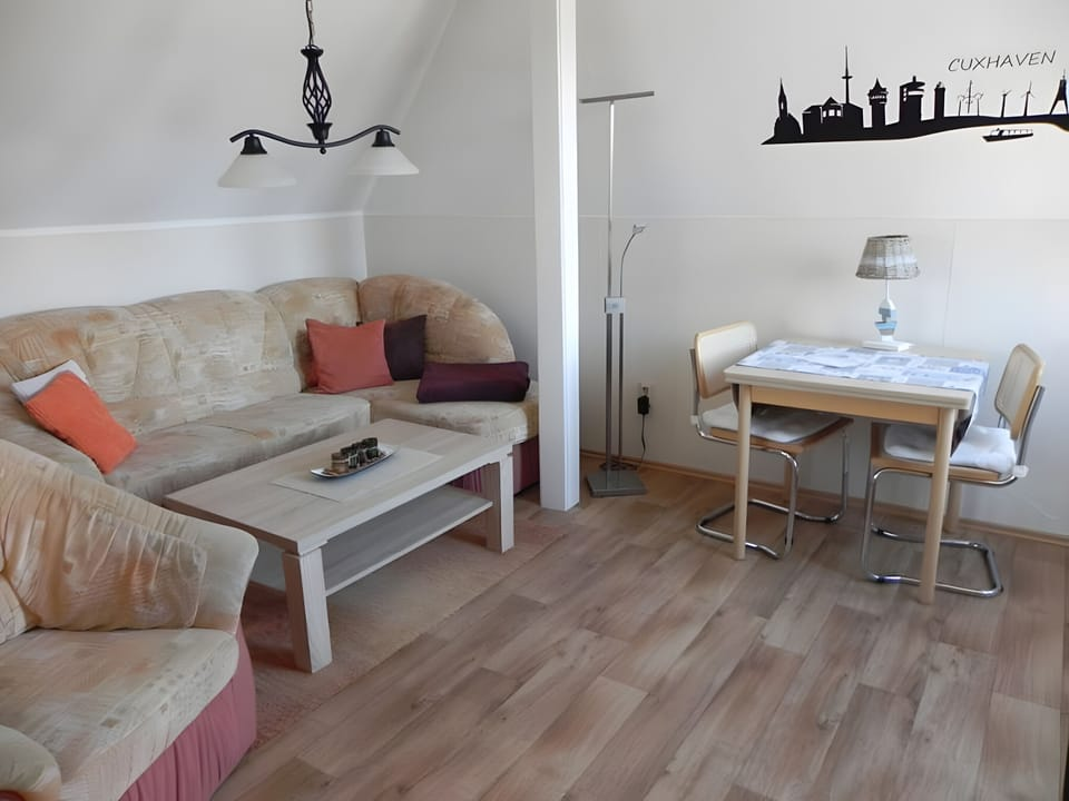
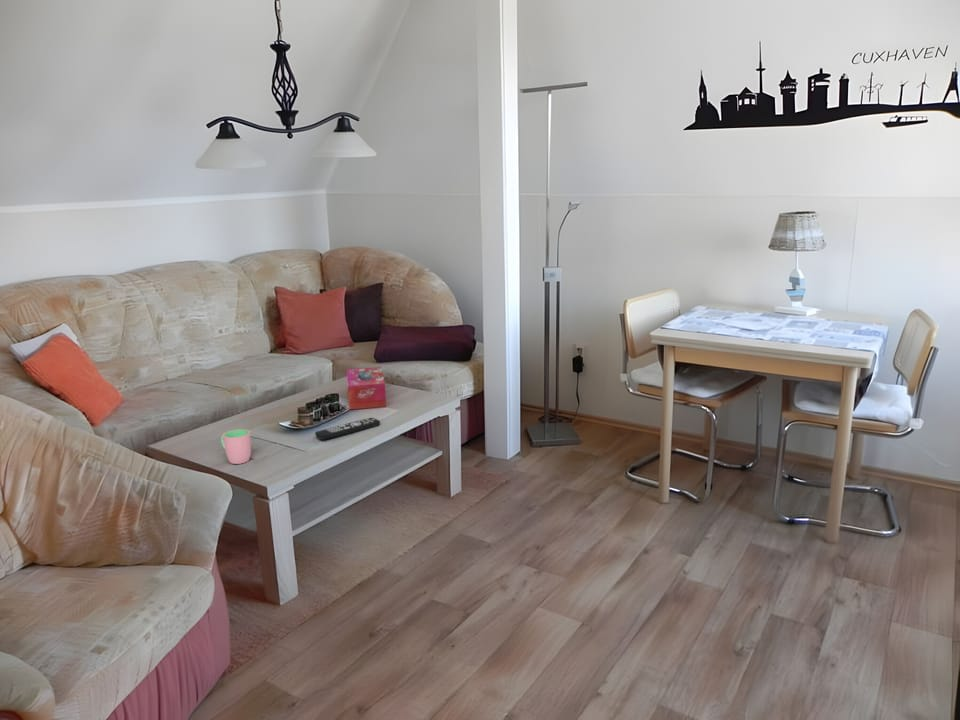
+ remote control [314,417,381,441]
+ cup [220,428,252,465]
+ tissue box [346,366,387,410]
